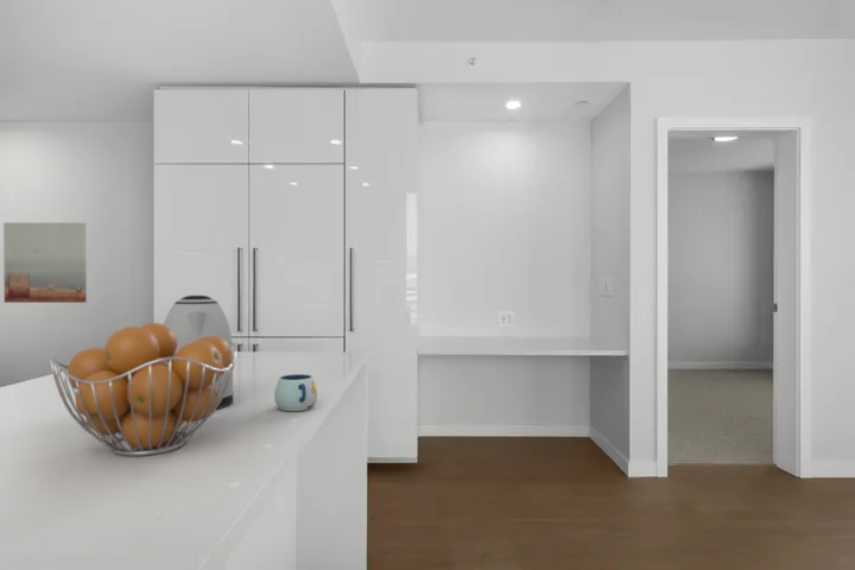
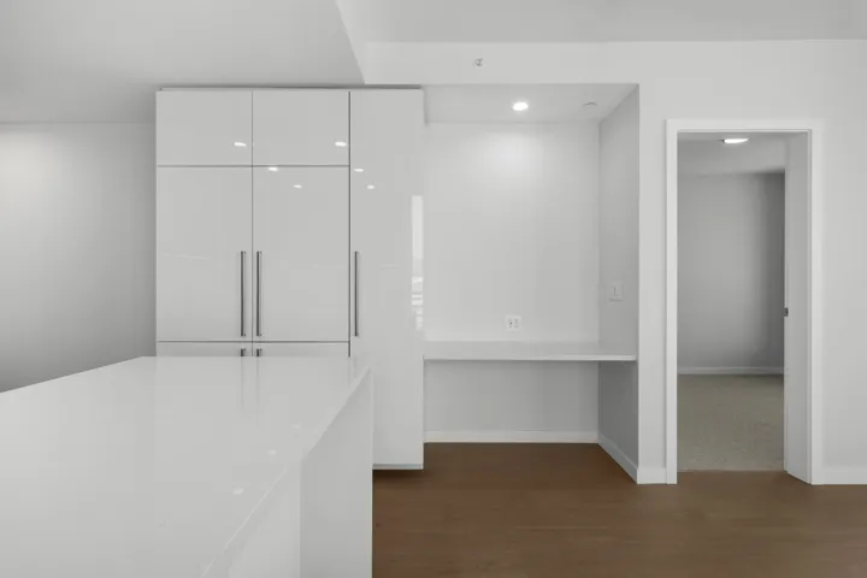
- mug [273,373,318,412]
- kettle [163,294,235,410]
- wall art [2,222,88,304]
- fruit basket [48,322,238,457]
